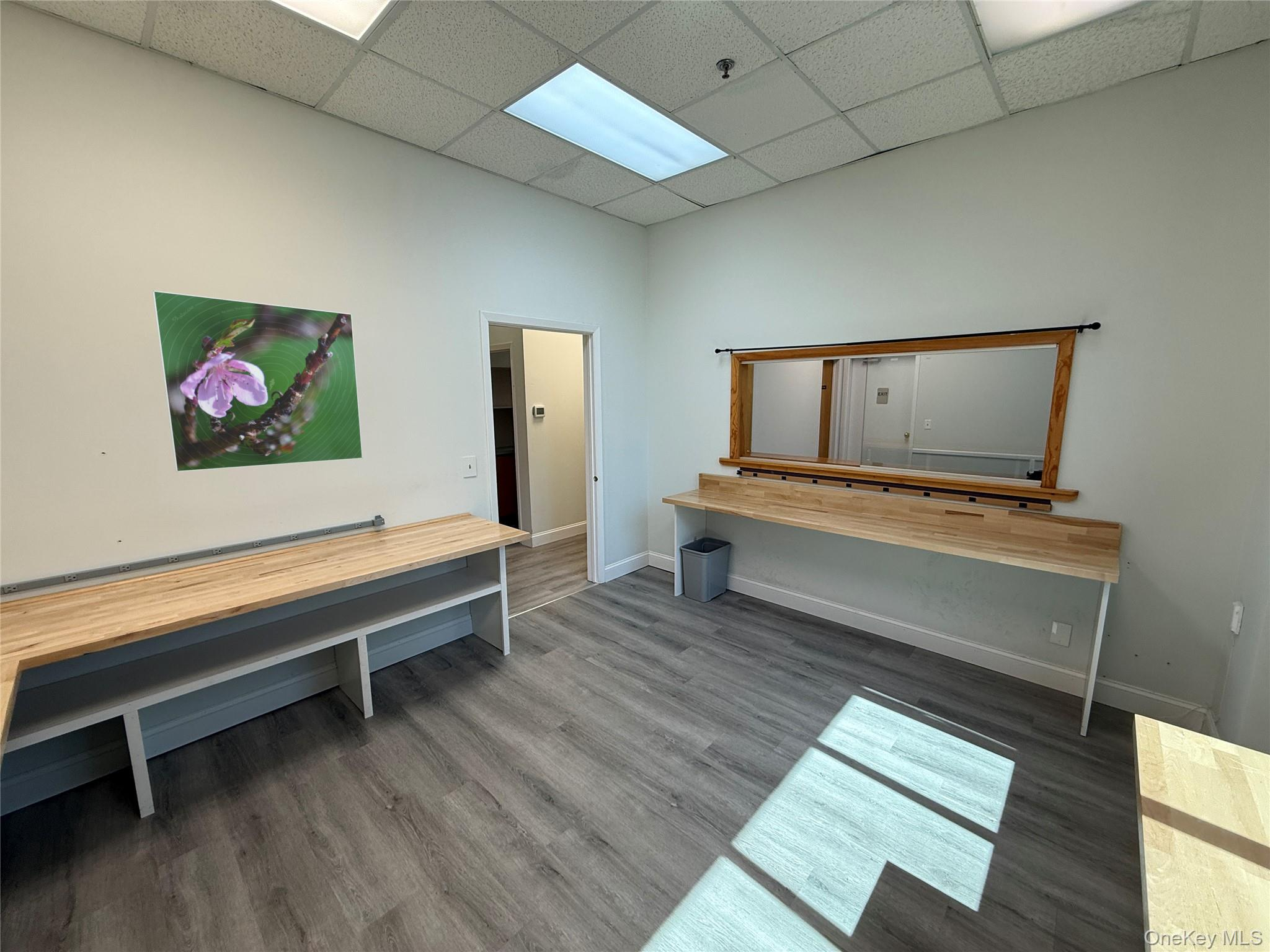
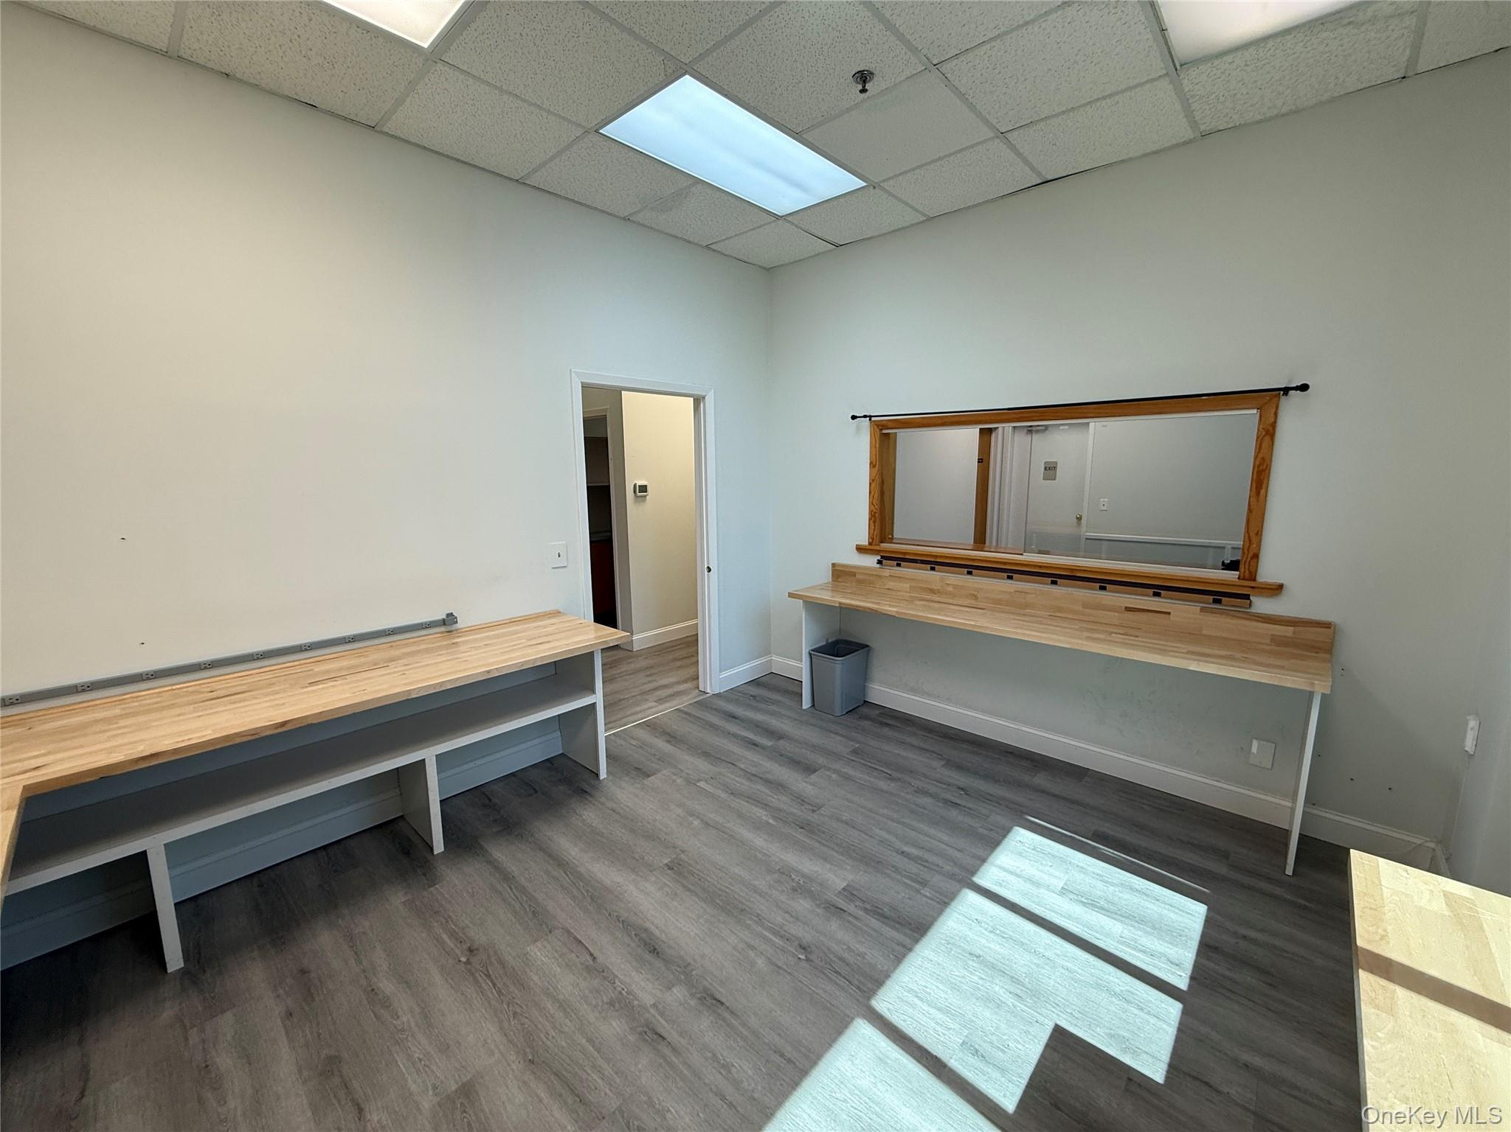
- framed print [152,290,363,472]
